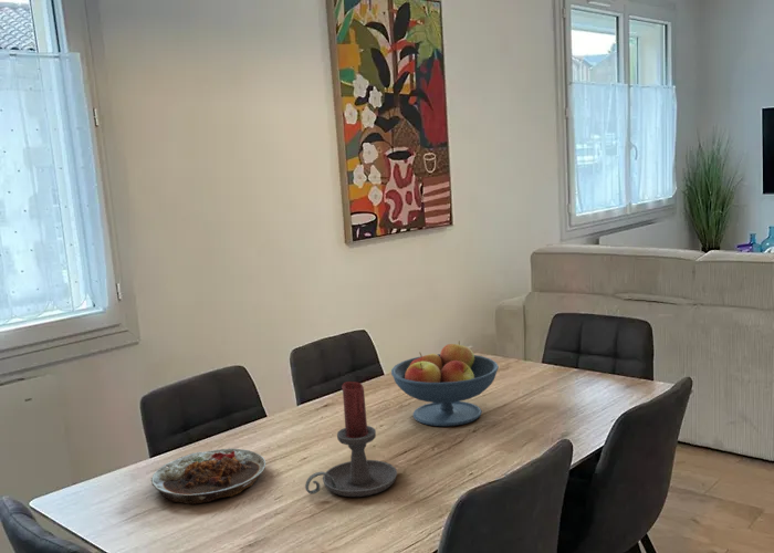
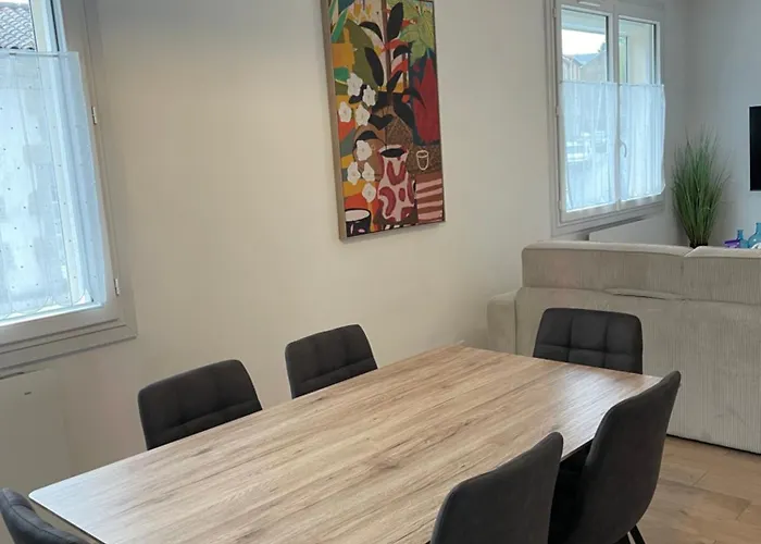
- plate [150,447,266,505]
- fruit bowl [390,340,500,427]
- candle holder [304,380,398,498]
